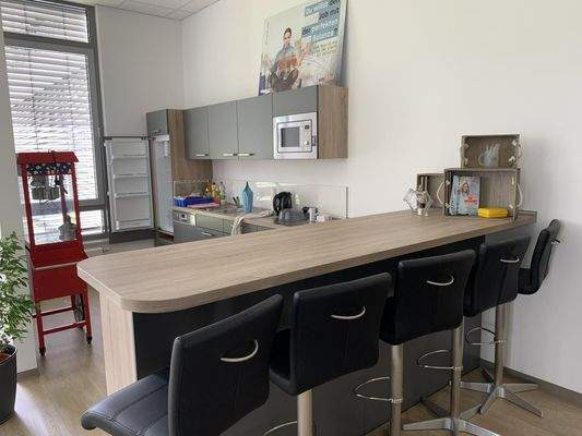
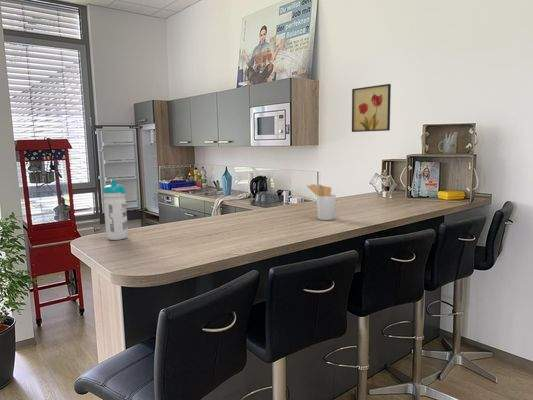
+ utensil holder [306,183,337,221]
+ wall art [351,83,392,133]
+ water bottle [101,178,129,241]
